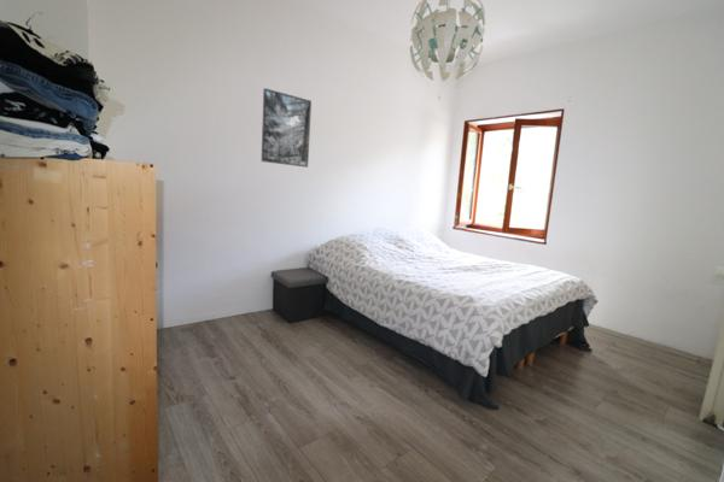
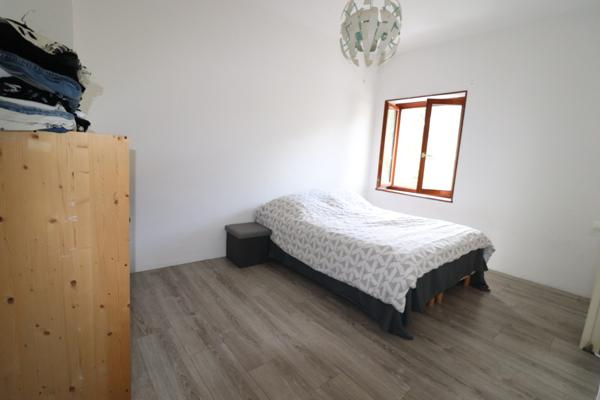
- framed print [261,87,313,169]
